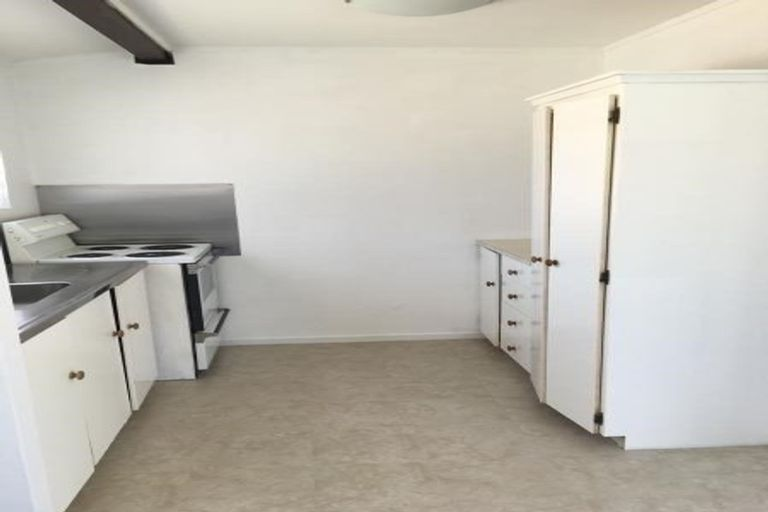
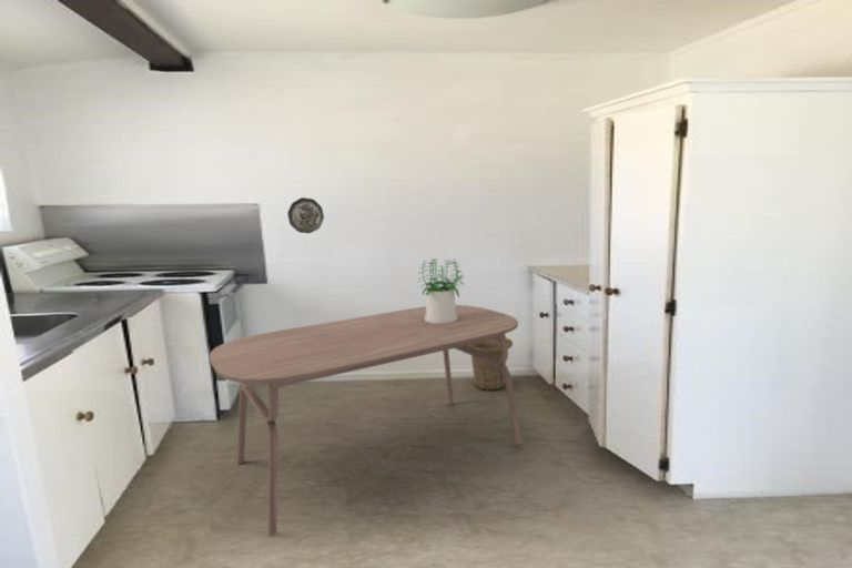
+ potted plant [416,257,466,323]
+ decorative plate [286,196,325,234]
+ basket [468,337,514,392]
+ dining table [209,304,523,537]
